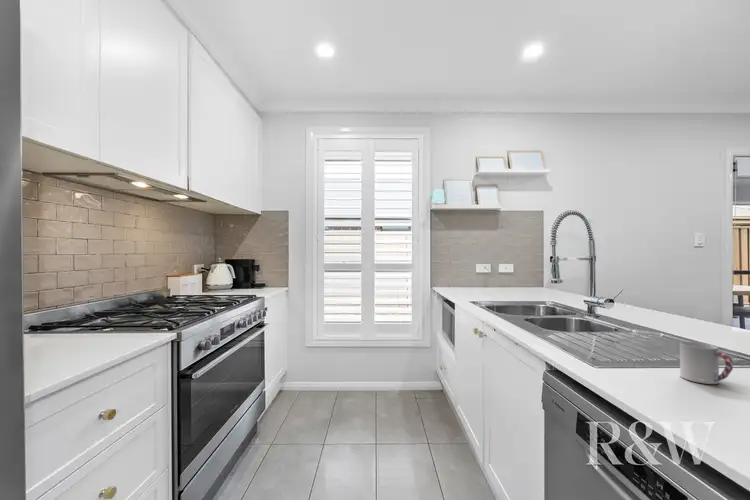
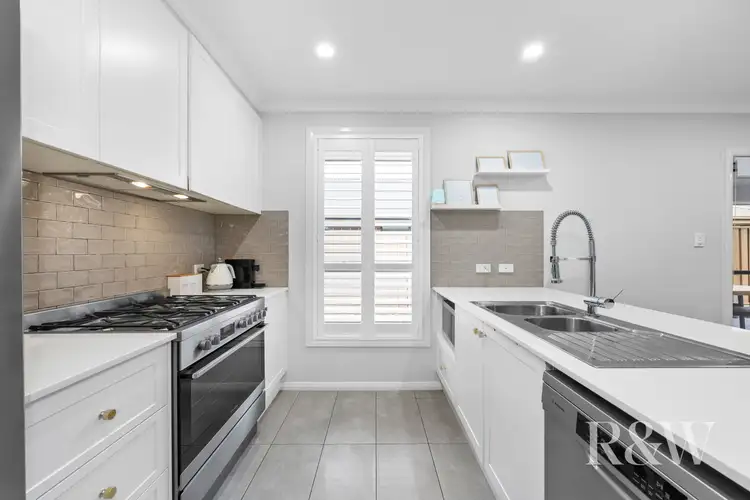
- cup [679,341,734,385]
